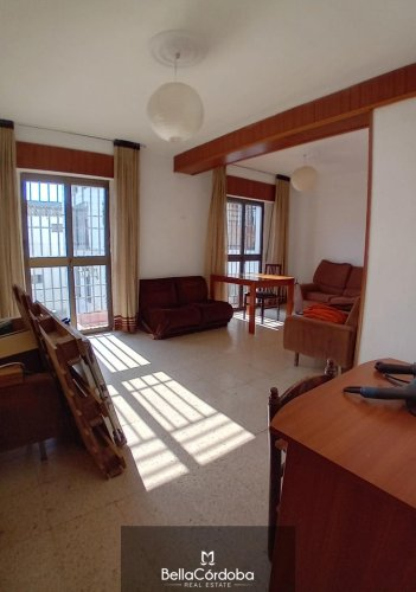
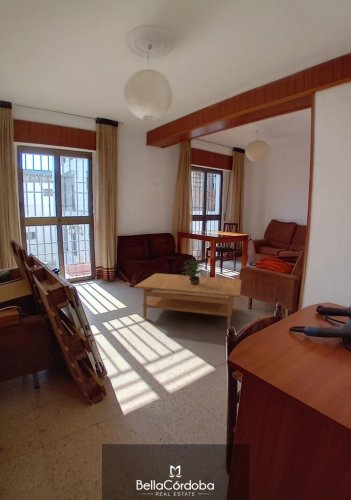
+ potted plant [180,256,210,284]
+ coffee table [133,272,242,329]
